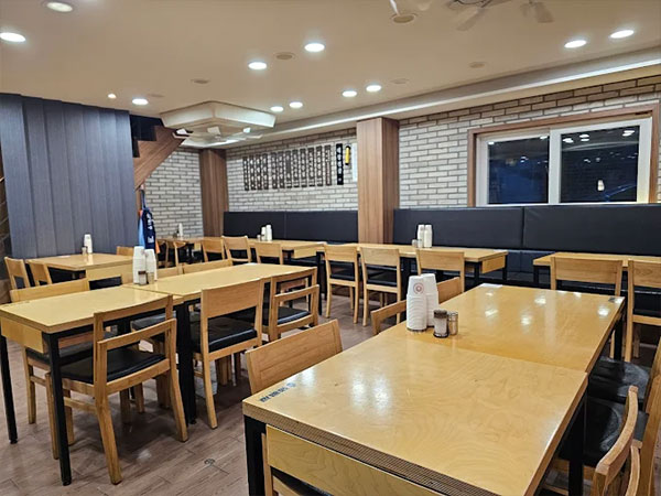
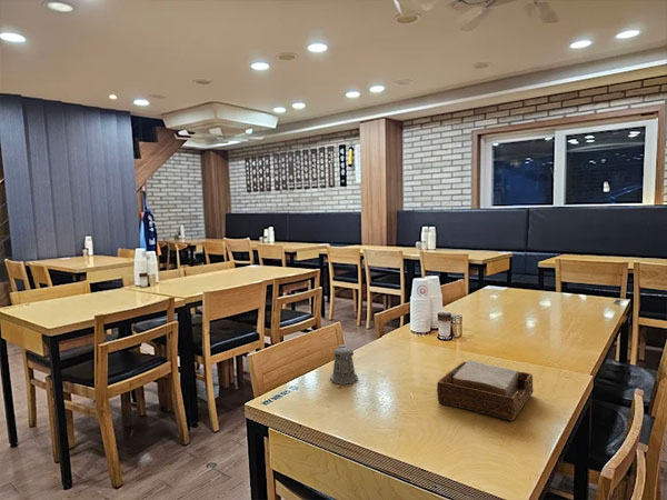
+ pepper shaker [329,343,359,386]
+ napkin holder [436,359,535,422]
